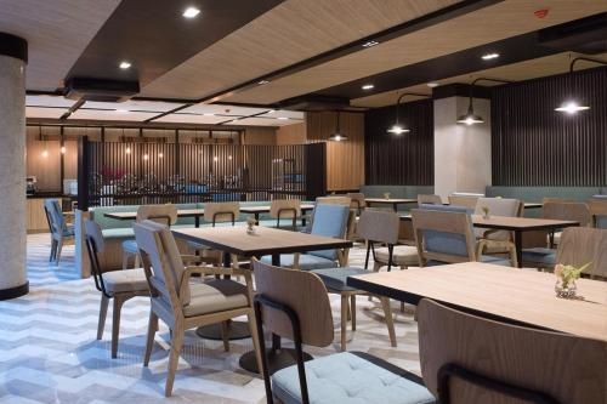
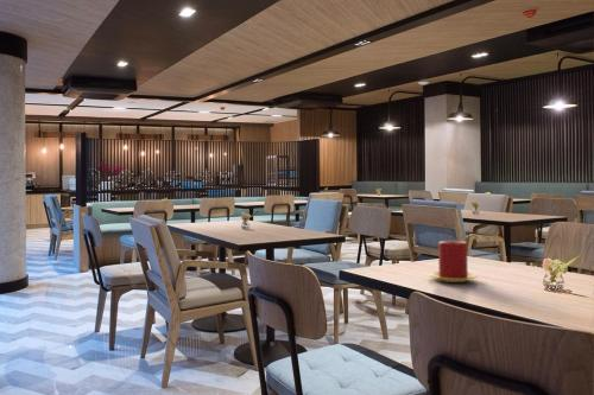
+ candle [429,240,479,283]
